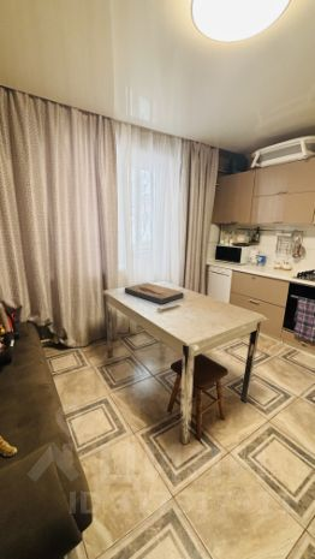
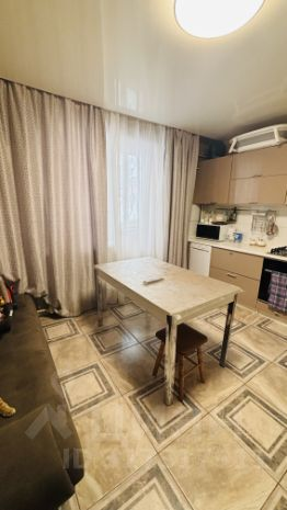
- fish fossil [124,281,185,305]
